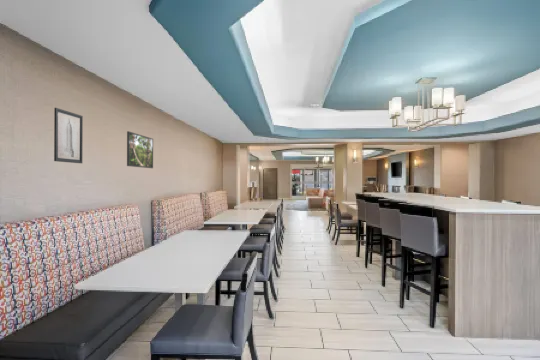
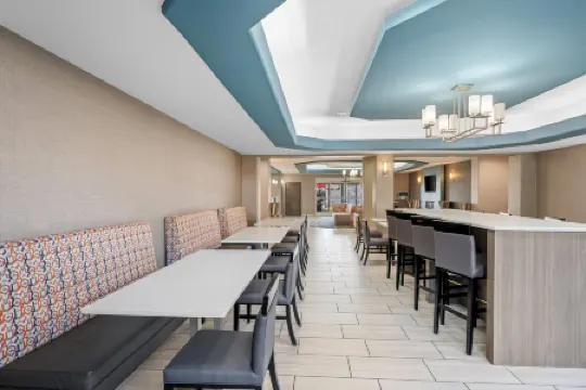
- wall art [53,107,84,164]
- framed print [126,130,154,169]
